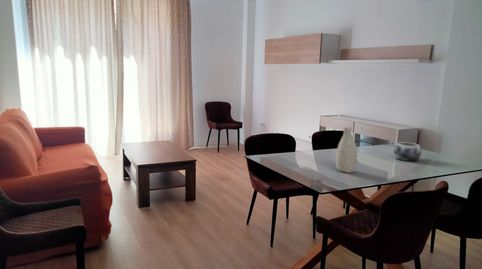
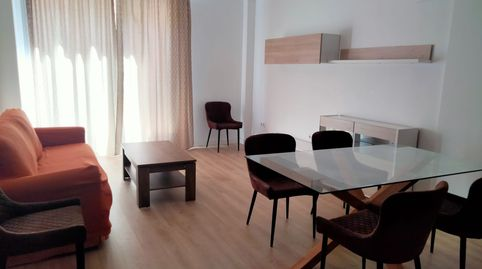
- decorative bowl [393,142,423,162]
- vase [335,126,358,174]
